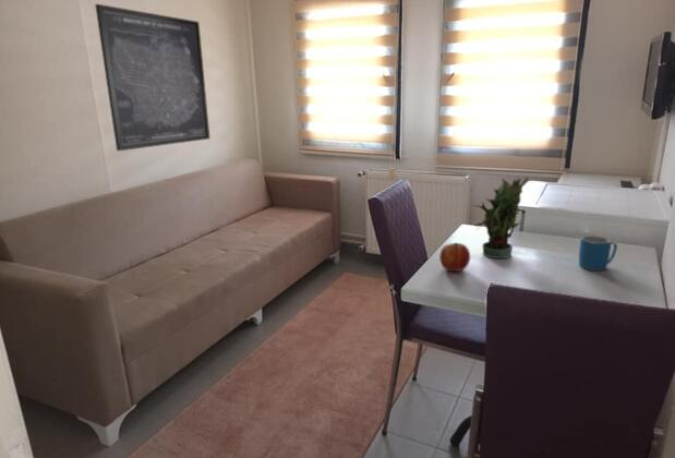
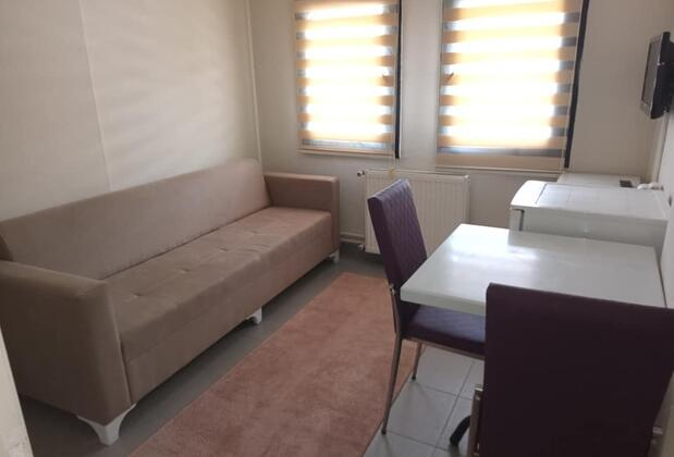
- apple [438,241,471,273]
- wall art [94,3,212,152]
- mug [578,234,618,272]
- potted plant [471,176,529,260]
